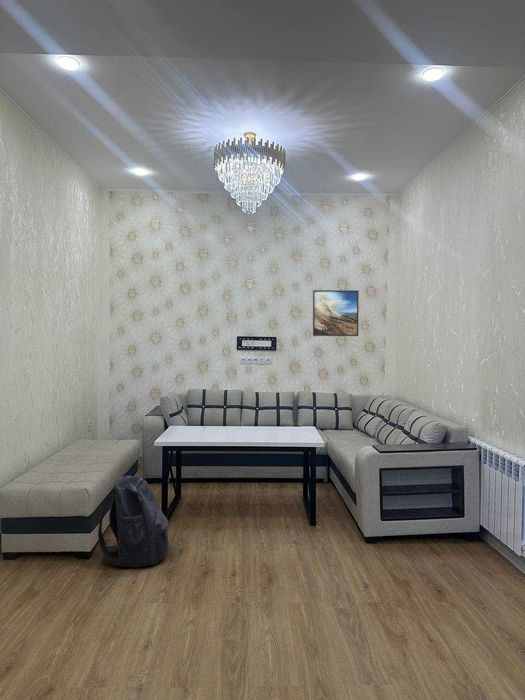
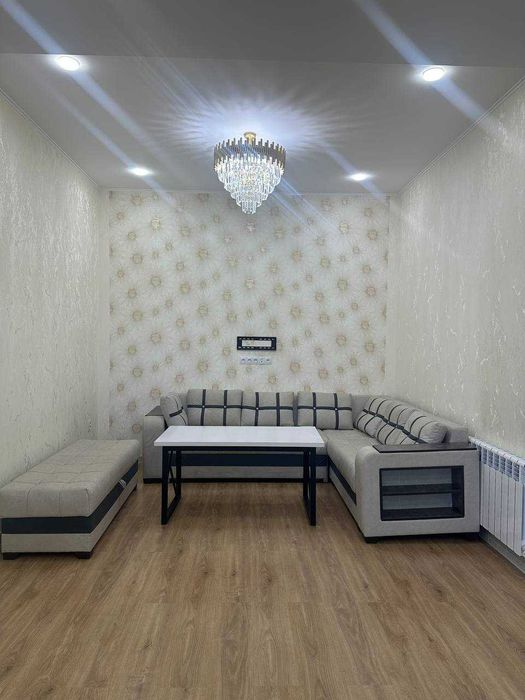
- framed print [312,289,360,337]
- backpack [97,475,170,569]
